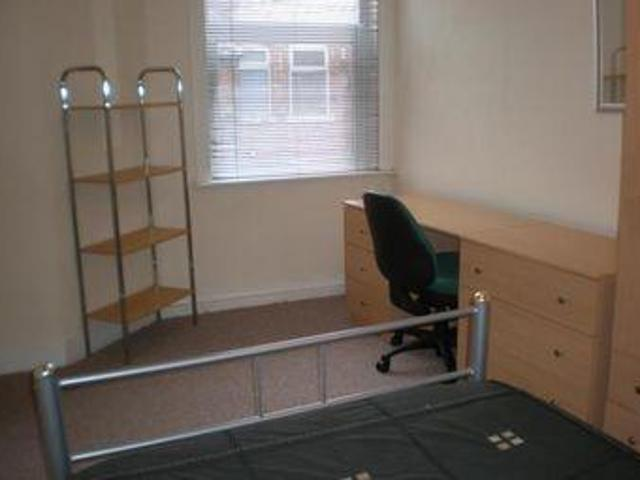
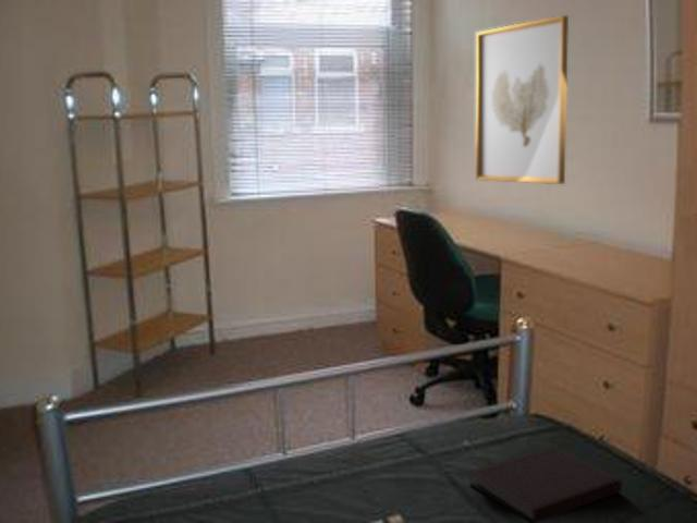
+ wall art [475,14,570,185]
+ notebook [468,445,623,523]
